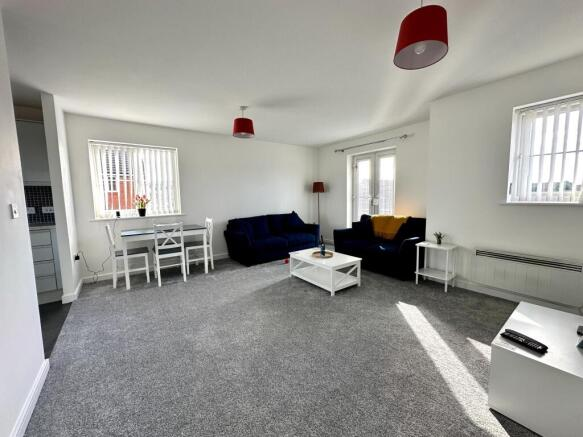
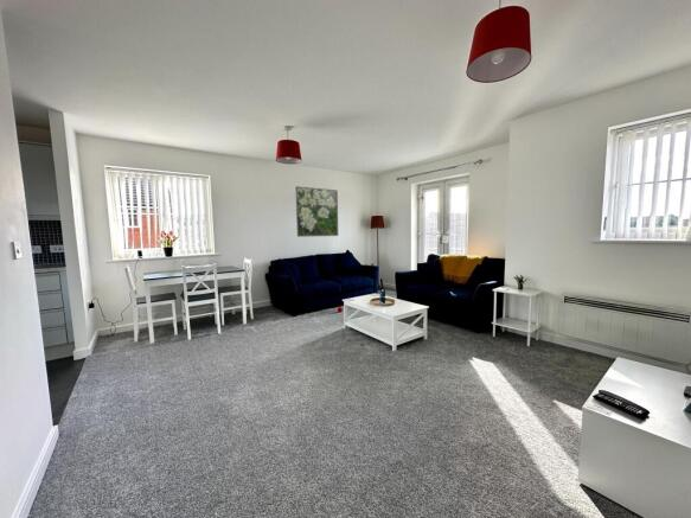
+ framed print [295,185,339,238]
